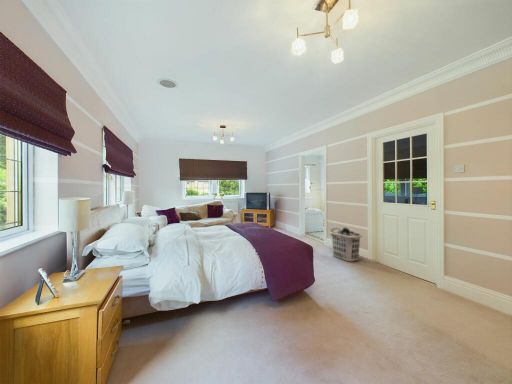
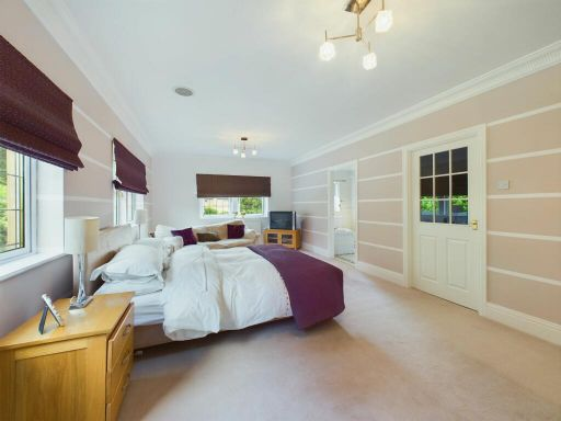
- clothes hamper [328,226,364,263]
